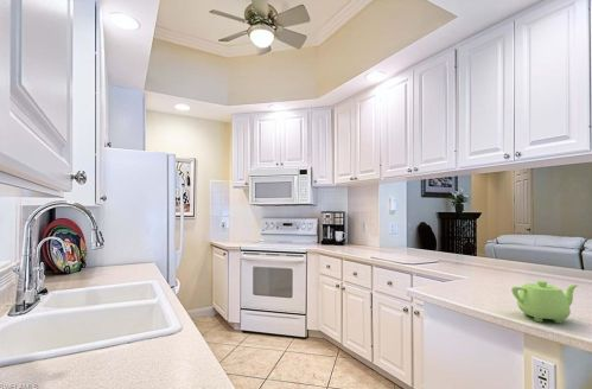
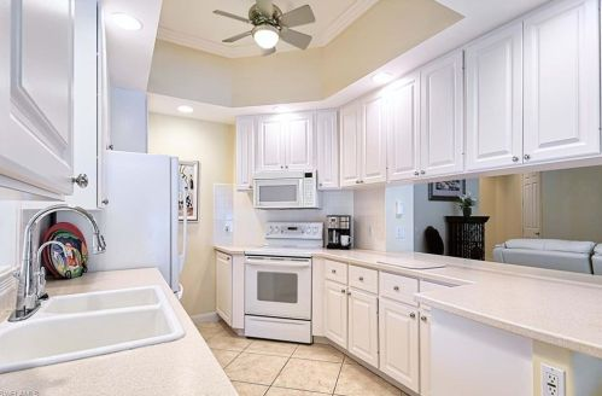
- teapot [510,280,580,325]
